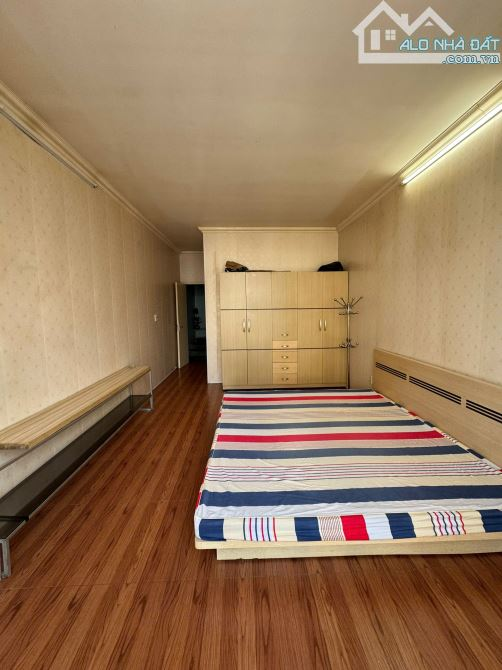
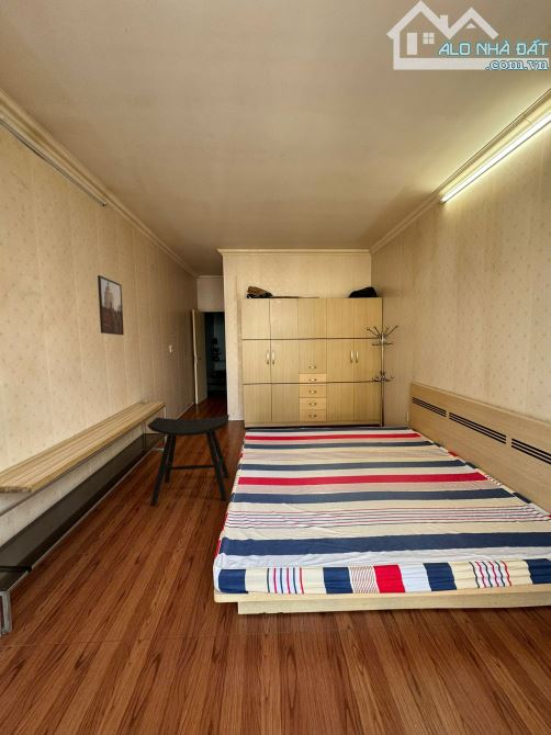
+ stool [146,414,230,506]
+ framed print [97,274,125,336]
